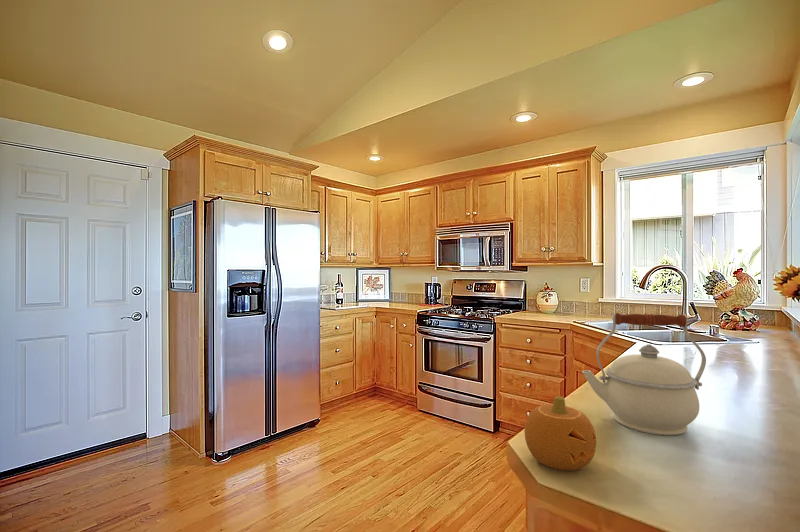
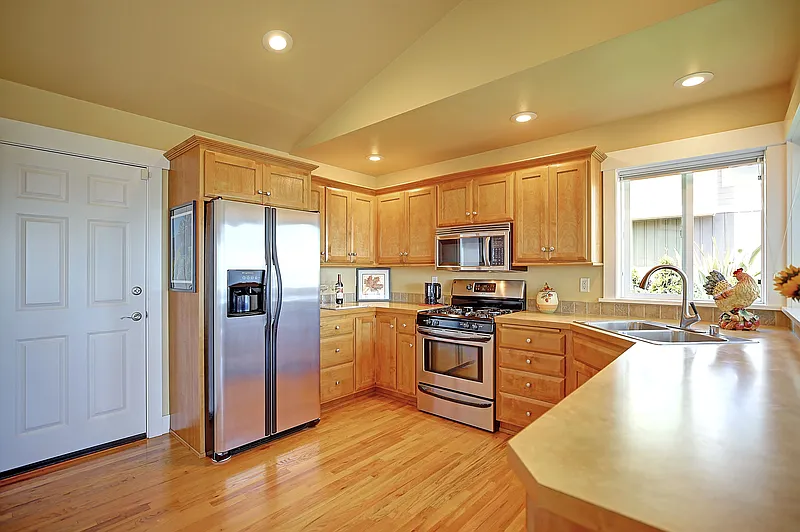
- kettle [581,312,707,436]
- fruit [523,395,598,472]
